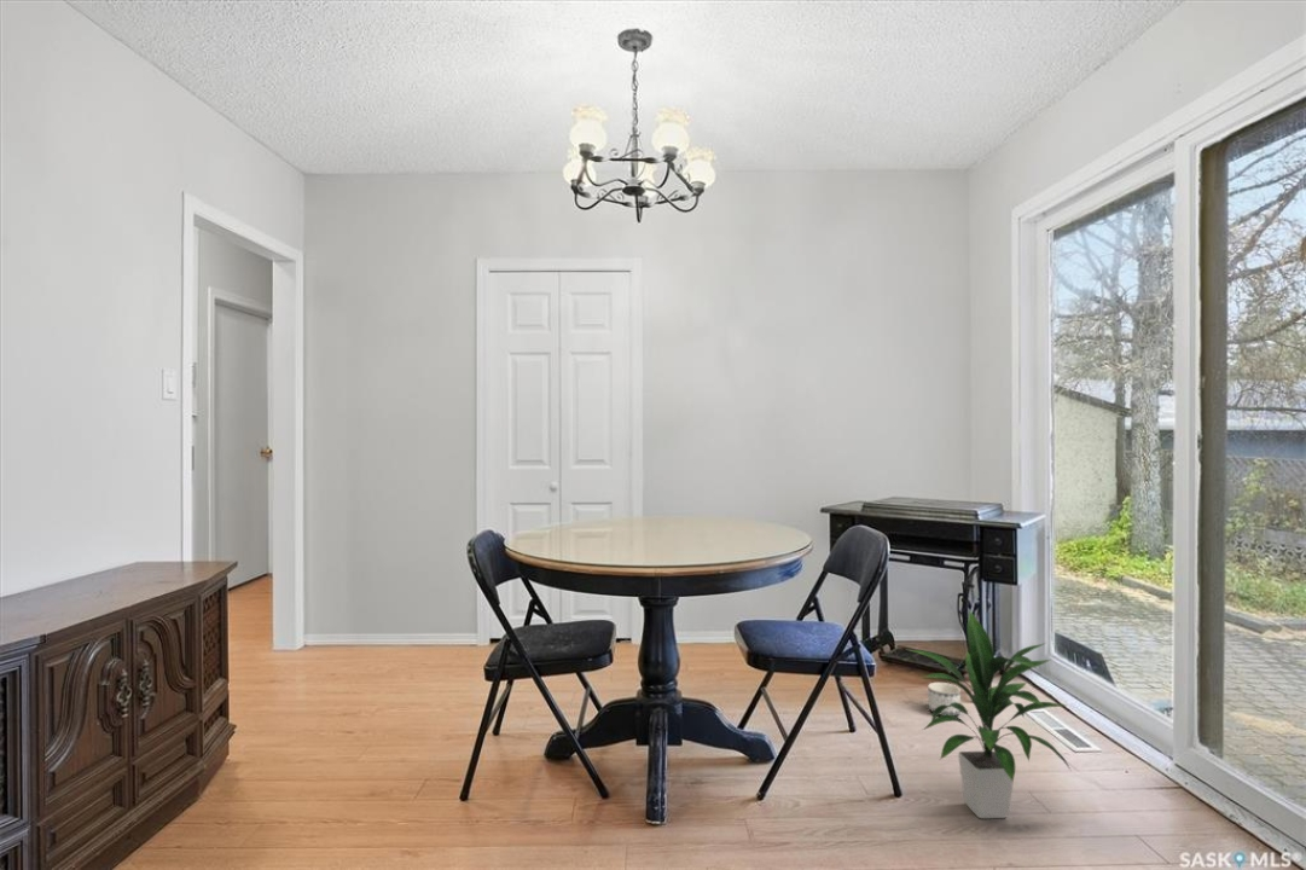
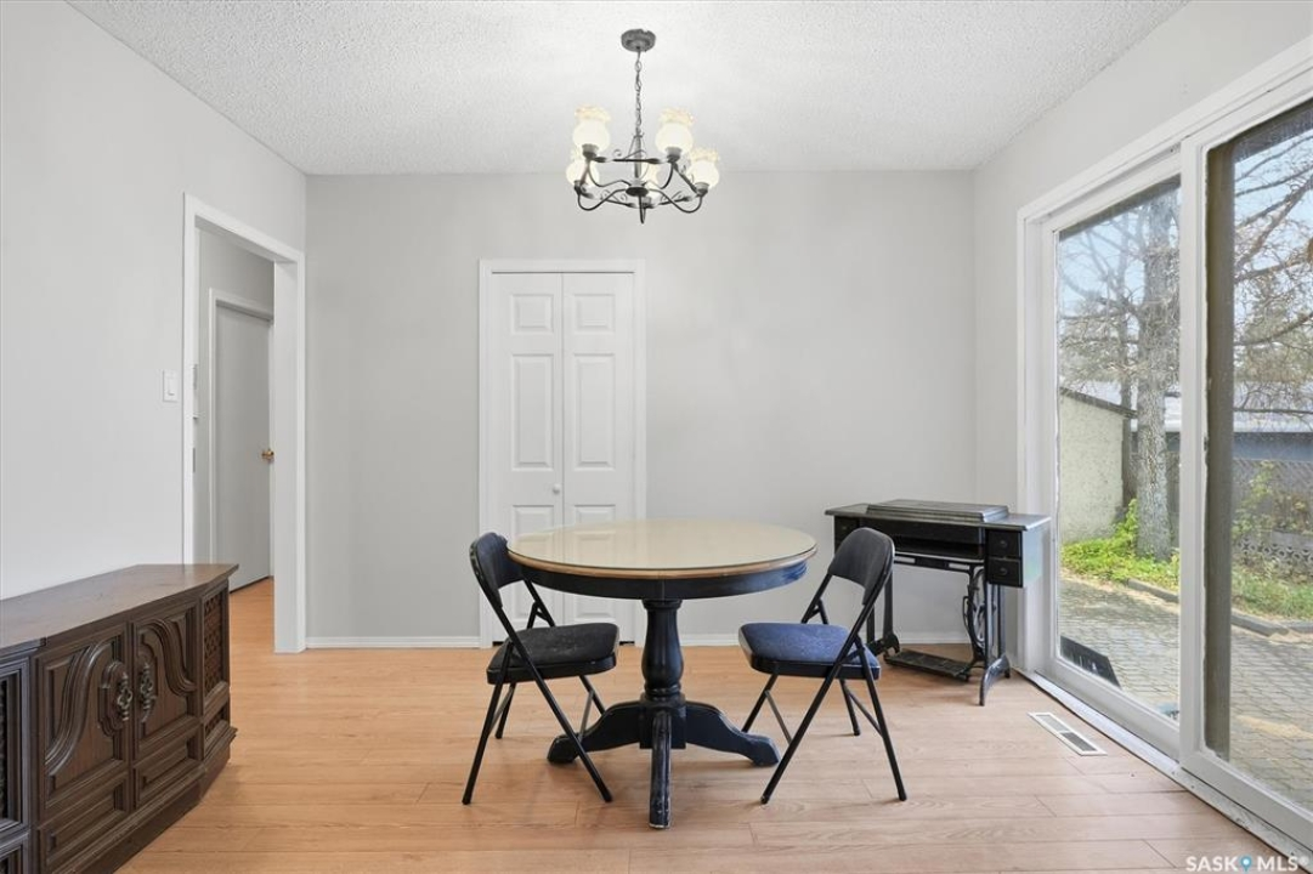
- planter [927,682,962,717]
- indoor plant [906,610,1072,819]
